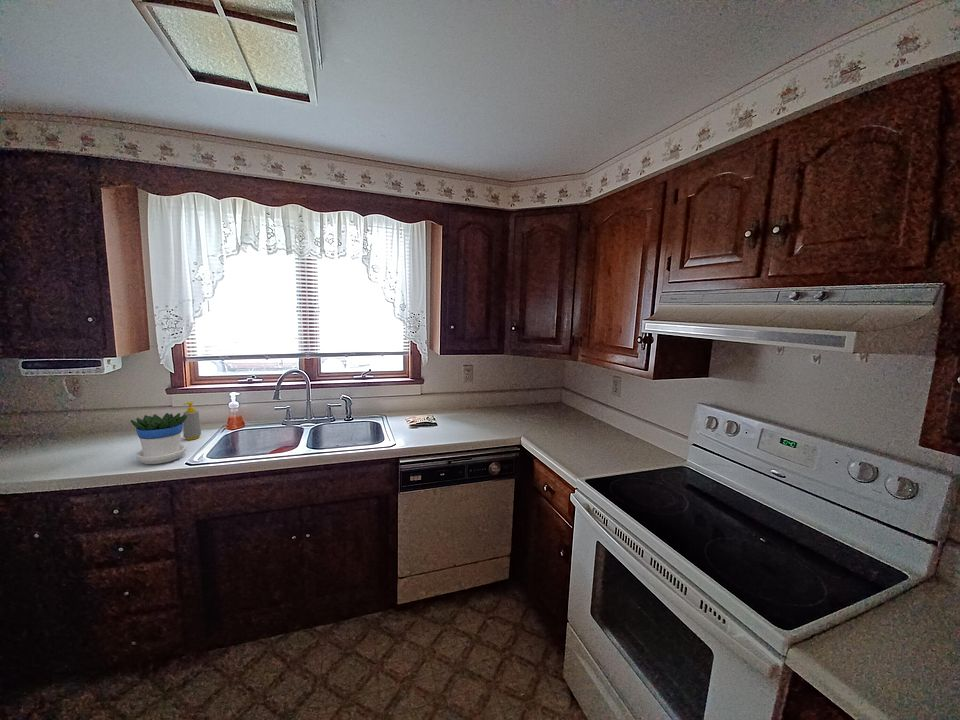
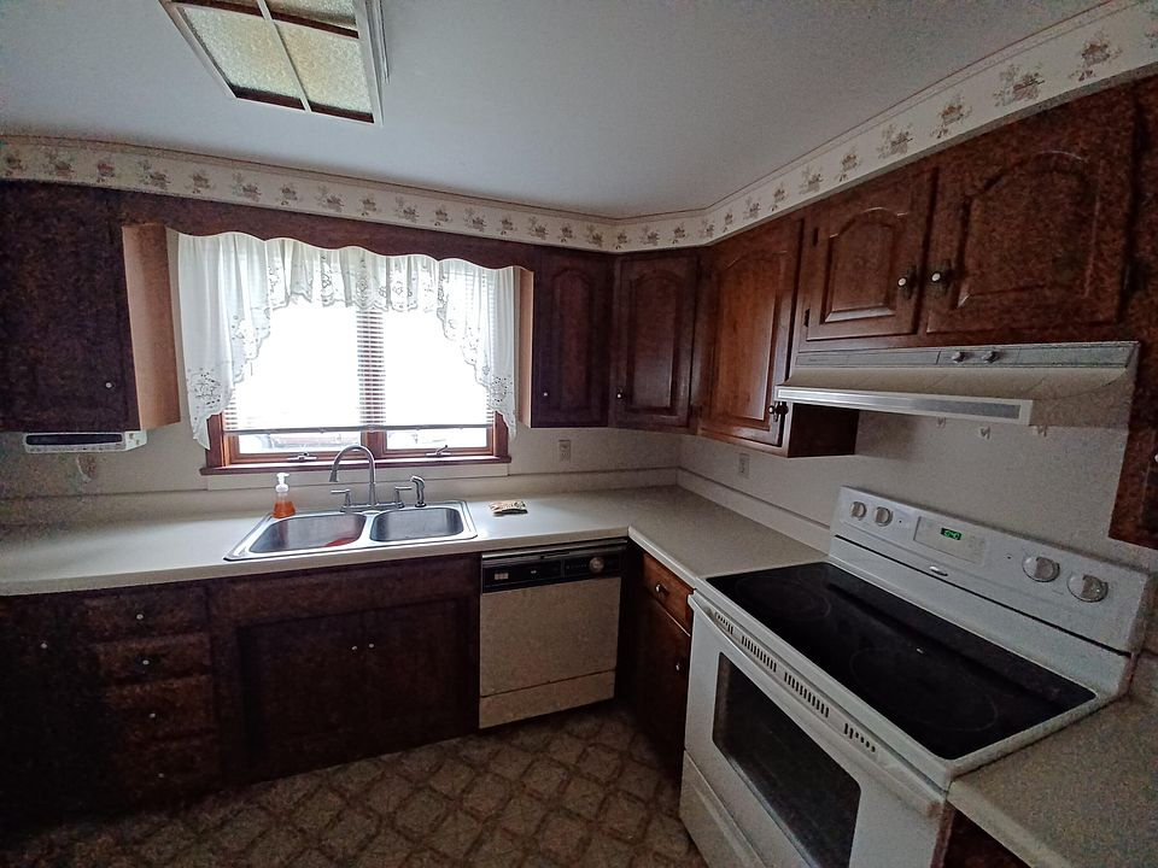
- flowerpot [130,412,187,465]
- soap bottle [182,400,202,441]
